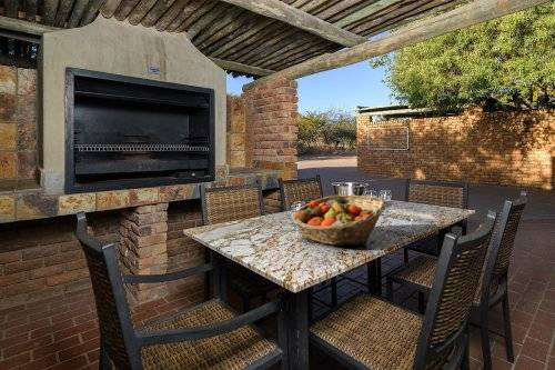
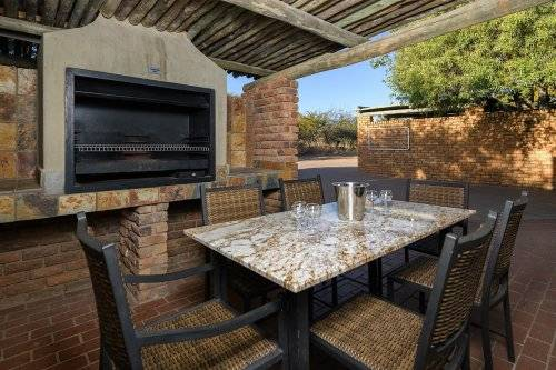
- fruit basket [291,194,387,247]
